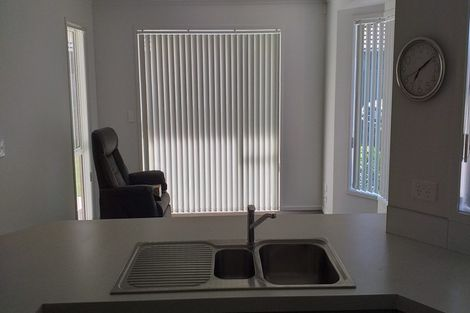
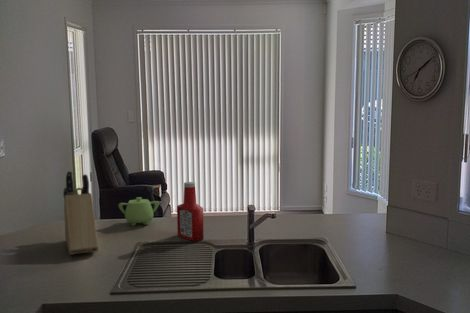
+ soap bottle [176,181,205,242]
+ knife block [62,170,99,256]
+ teapot [117,196,160,227]
